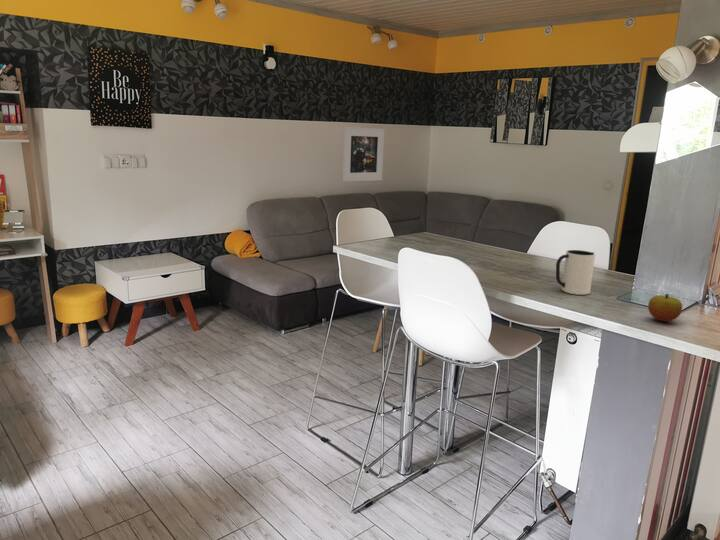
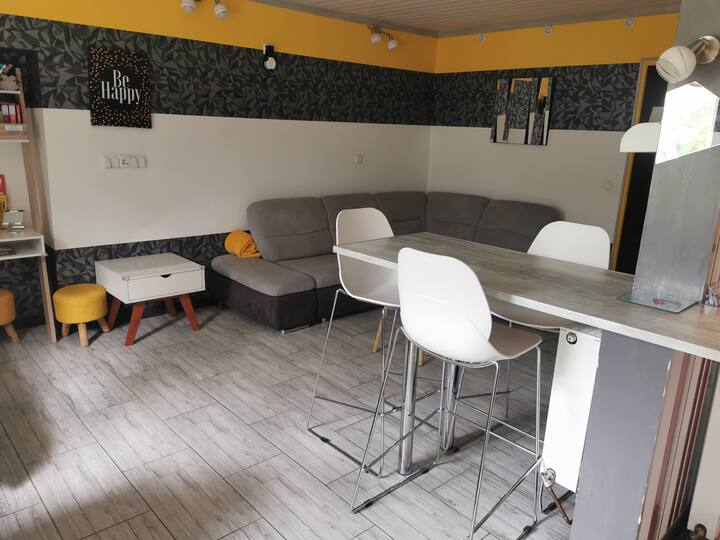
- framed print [342,126,385,182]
- pitcher [555,249,596,296]
- apple [647,293,683,322]
